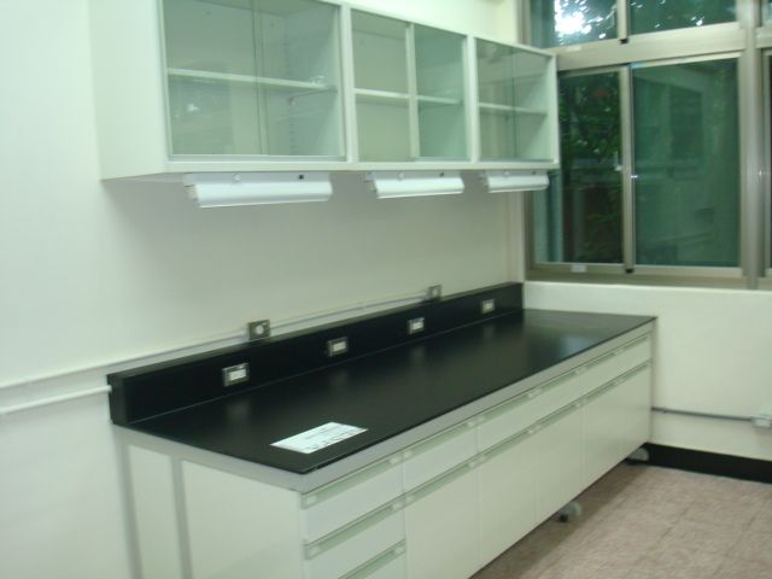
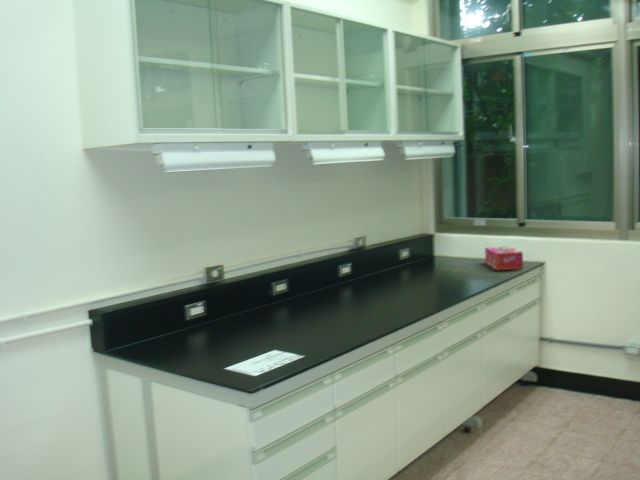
+ tissue box [484,246,524,271]
